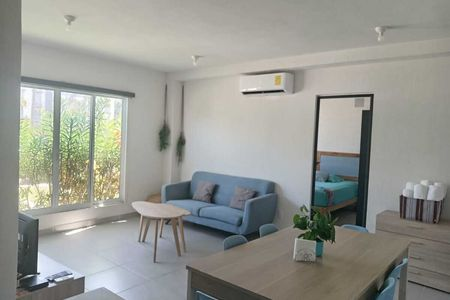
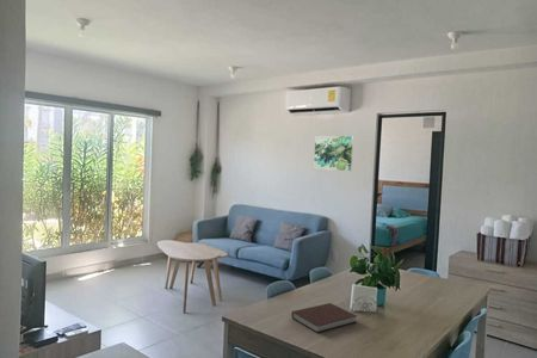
+ notebook [290,302,358,334]
+ wall art [313,135,354,172]
